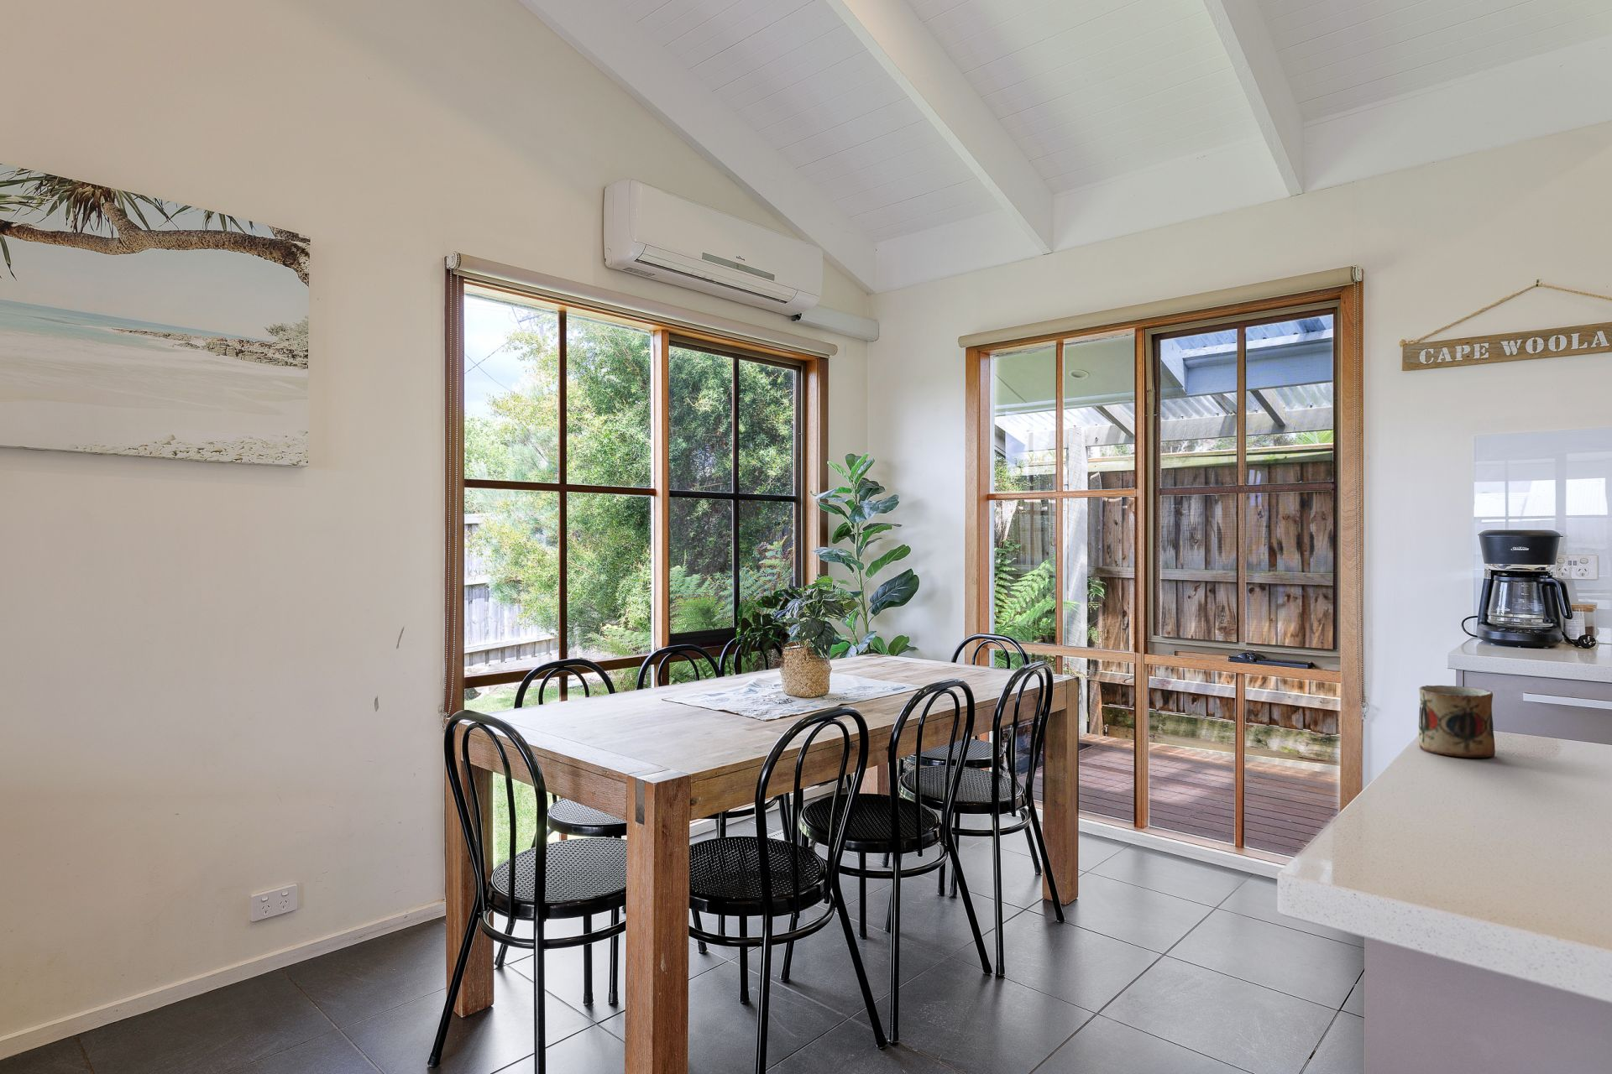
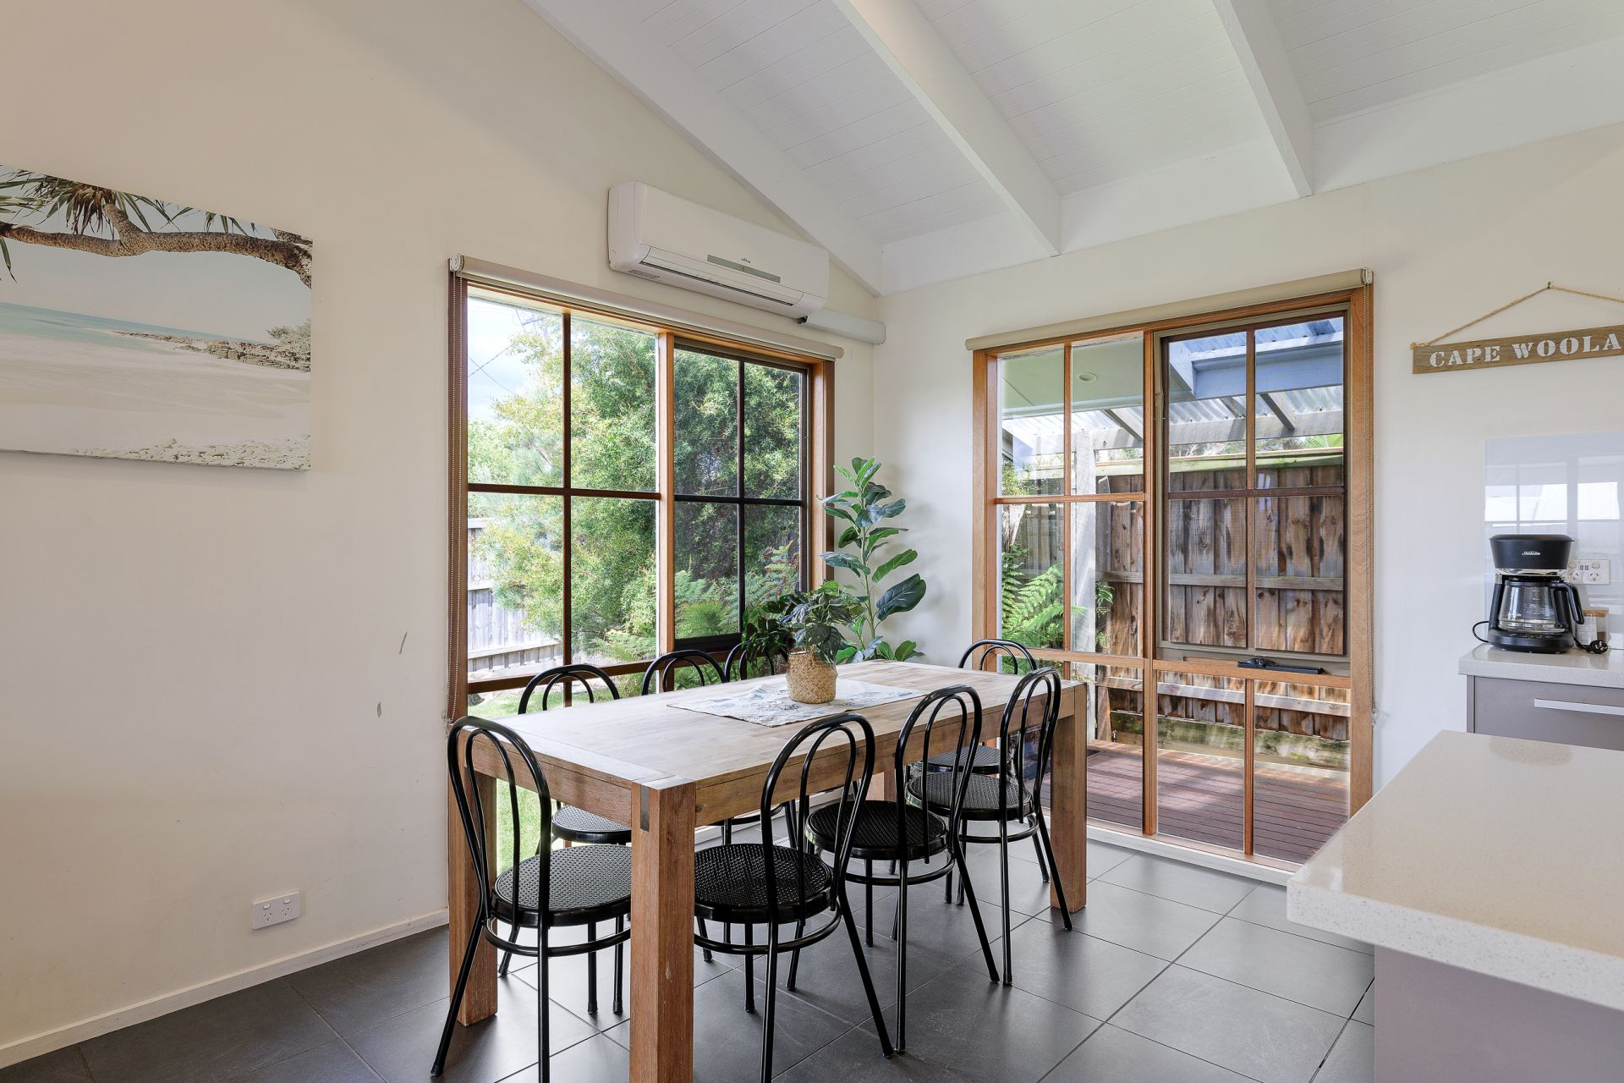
- mug [1418,684,1496,759]
